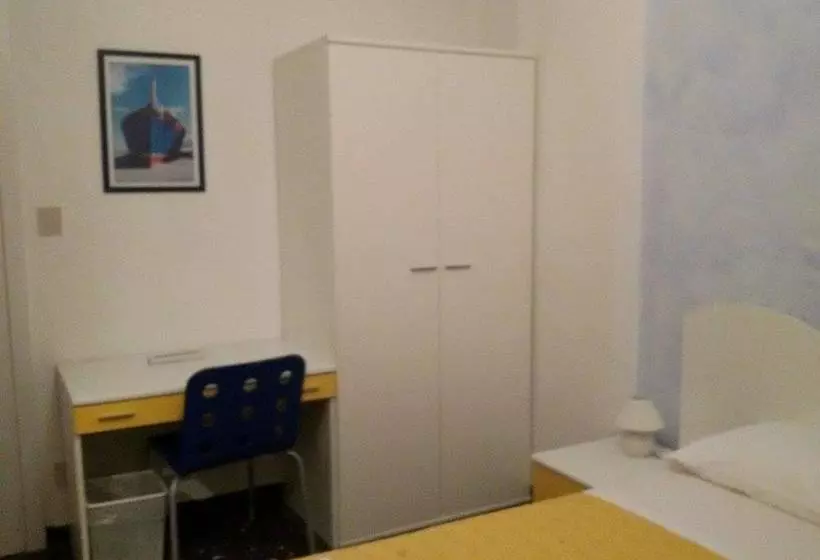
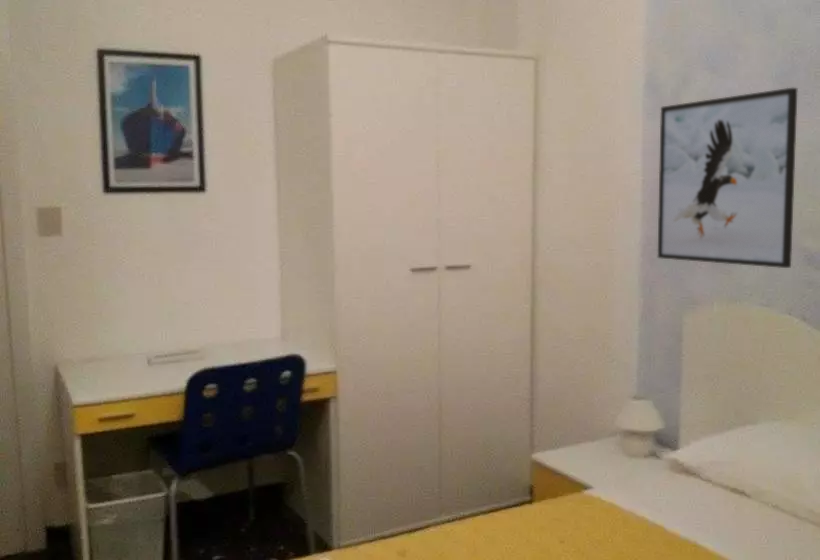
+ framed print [657,87,798,269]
